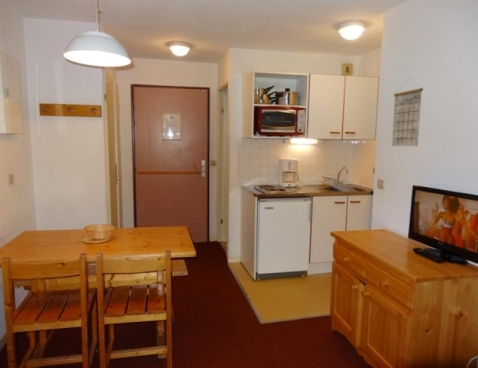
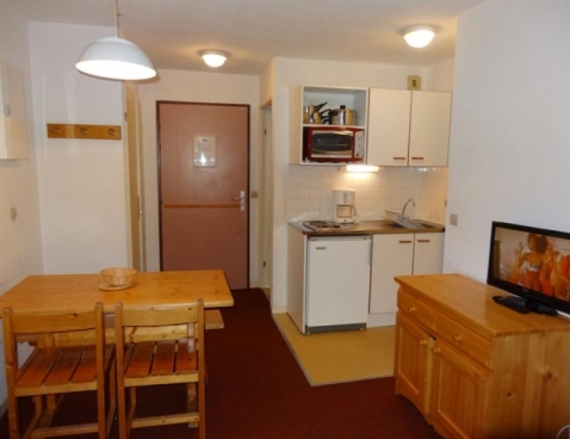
- calendar [391,78,424,147]
